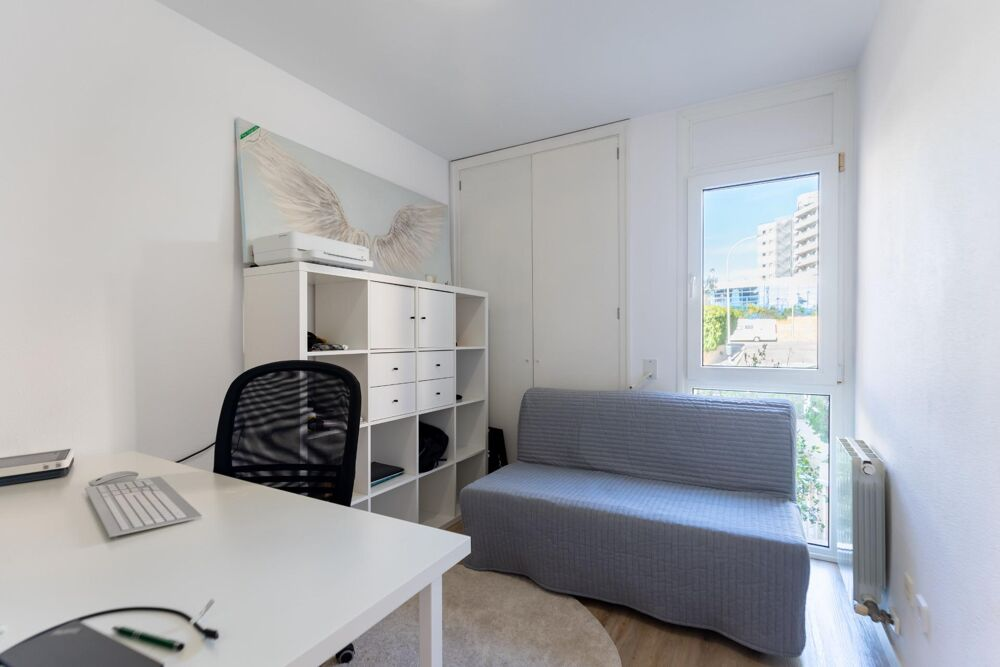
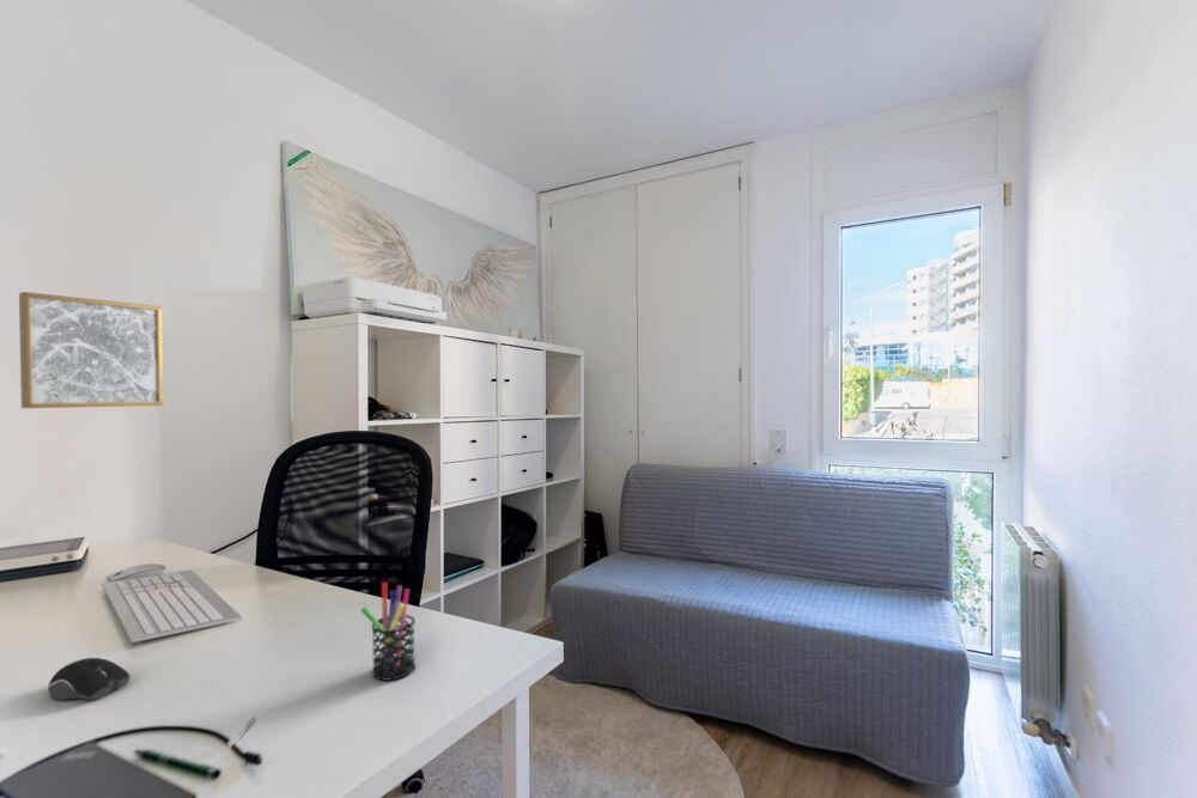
+ computer mouse [47,657,132,701]
+ pen holder [360,581,417,682]
+ wall art [18,291,164,409]
